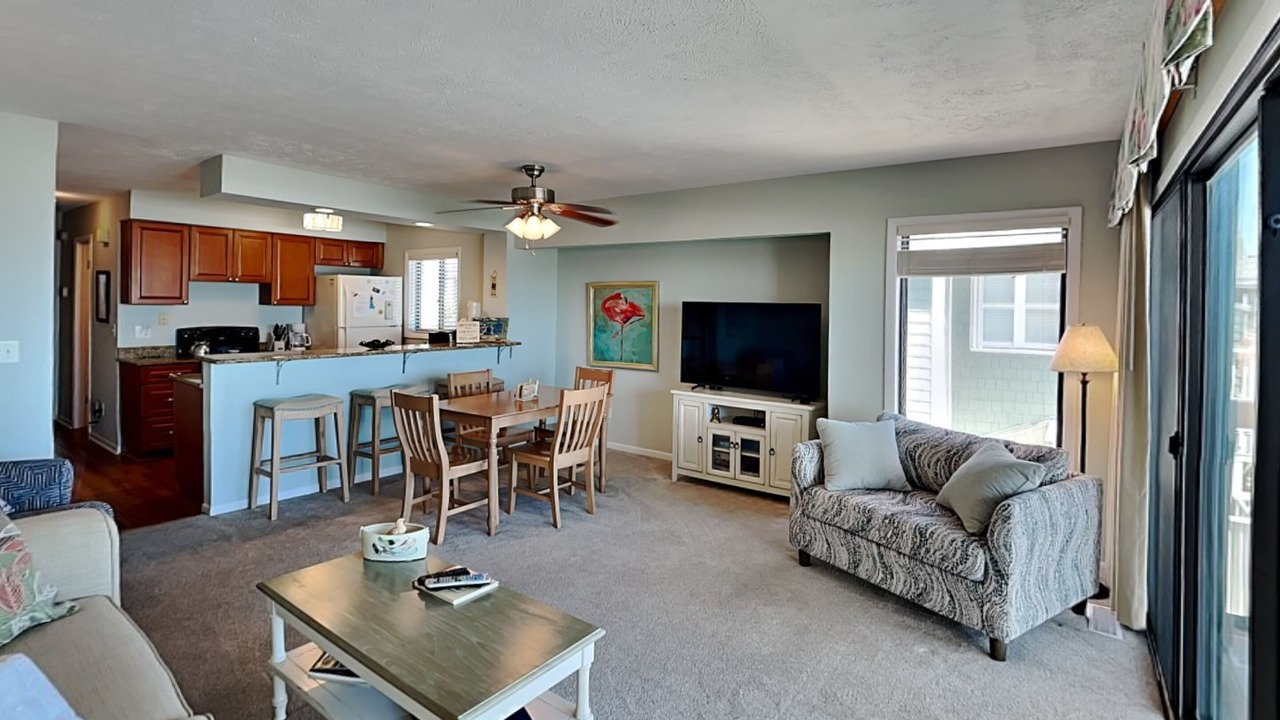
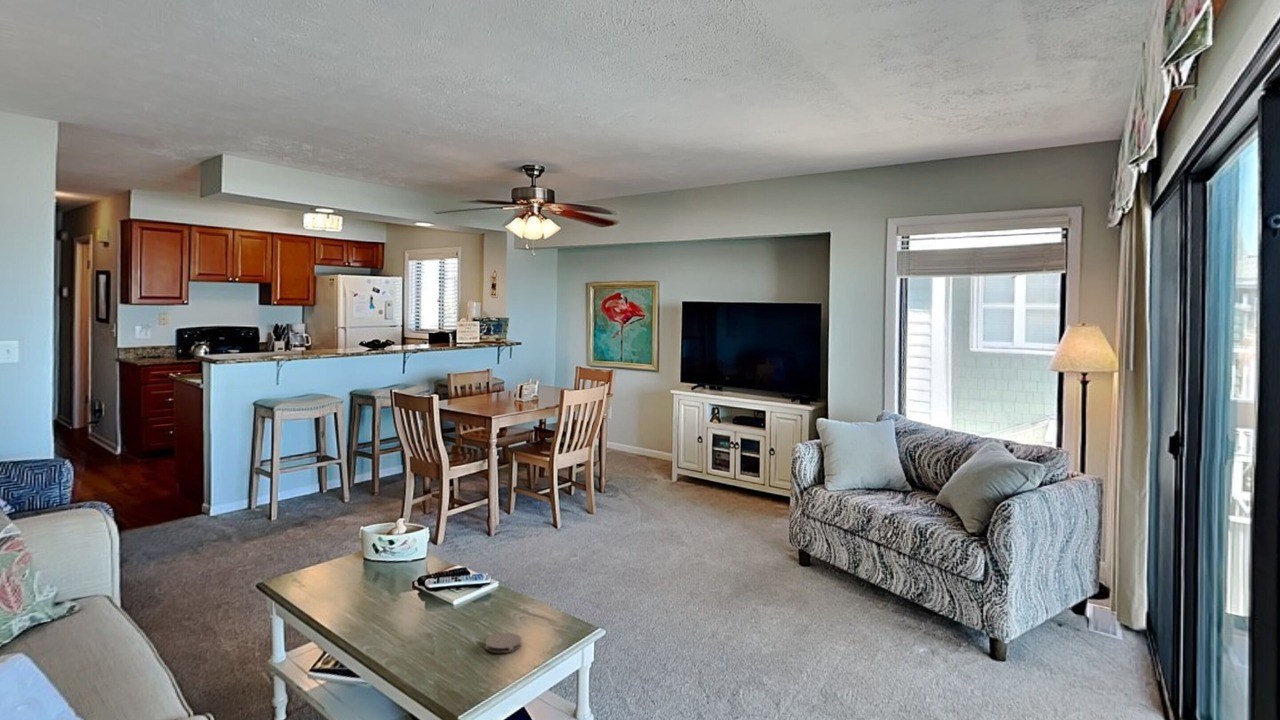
+ coaster [484,632,523,654]
